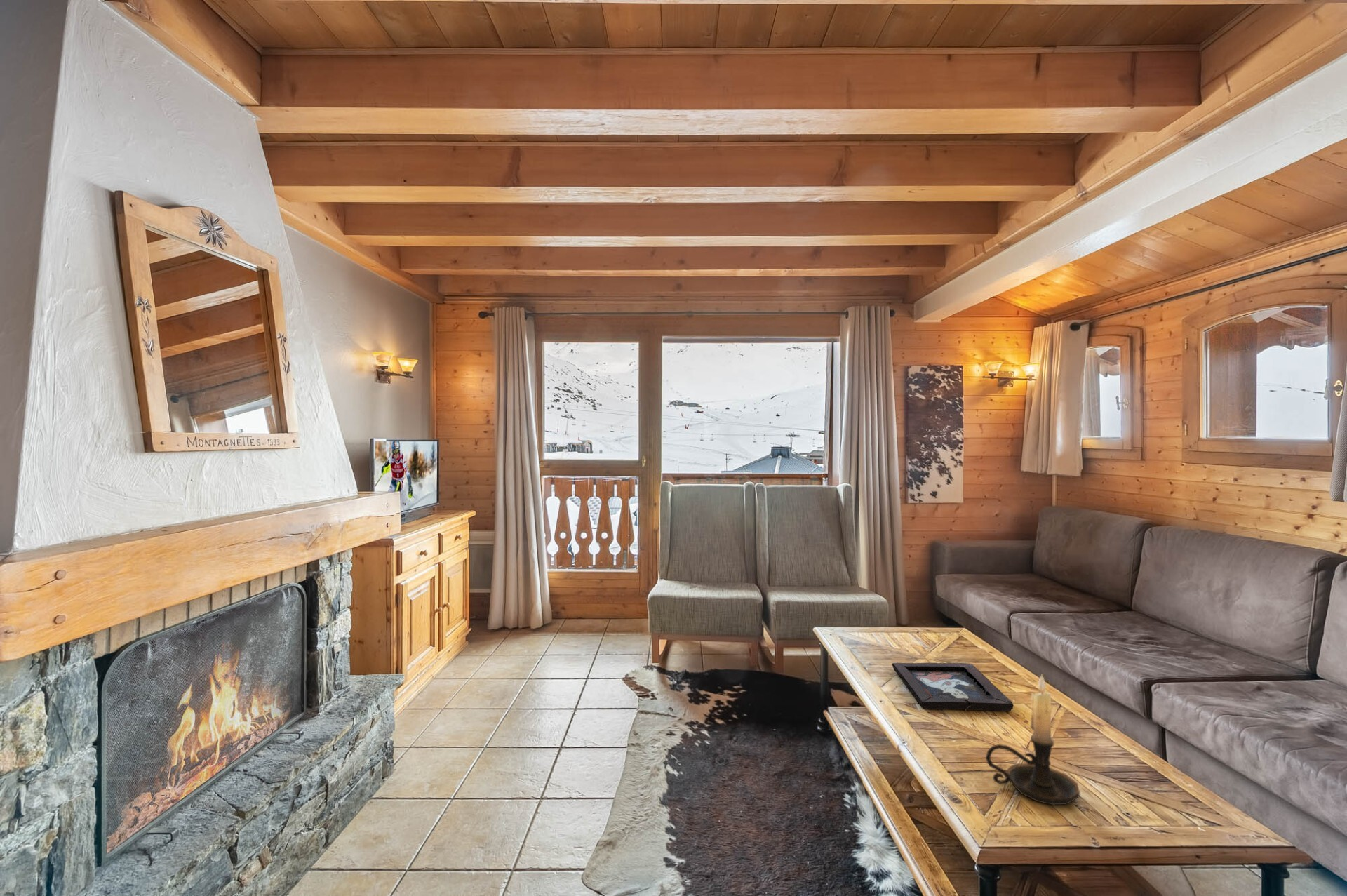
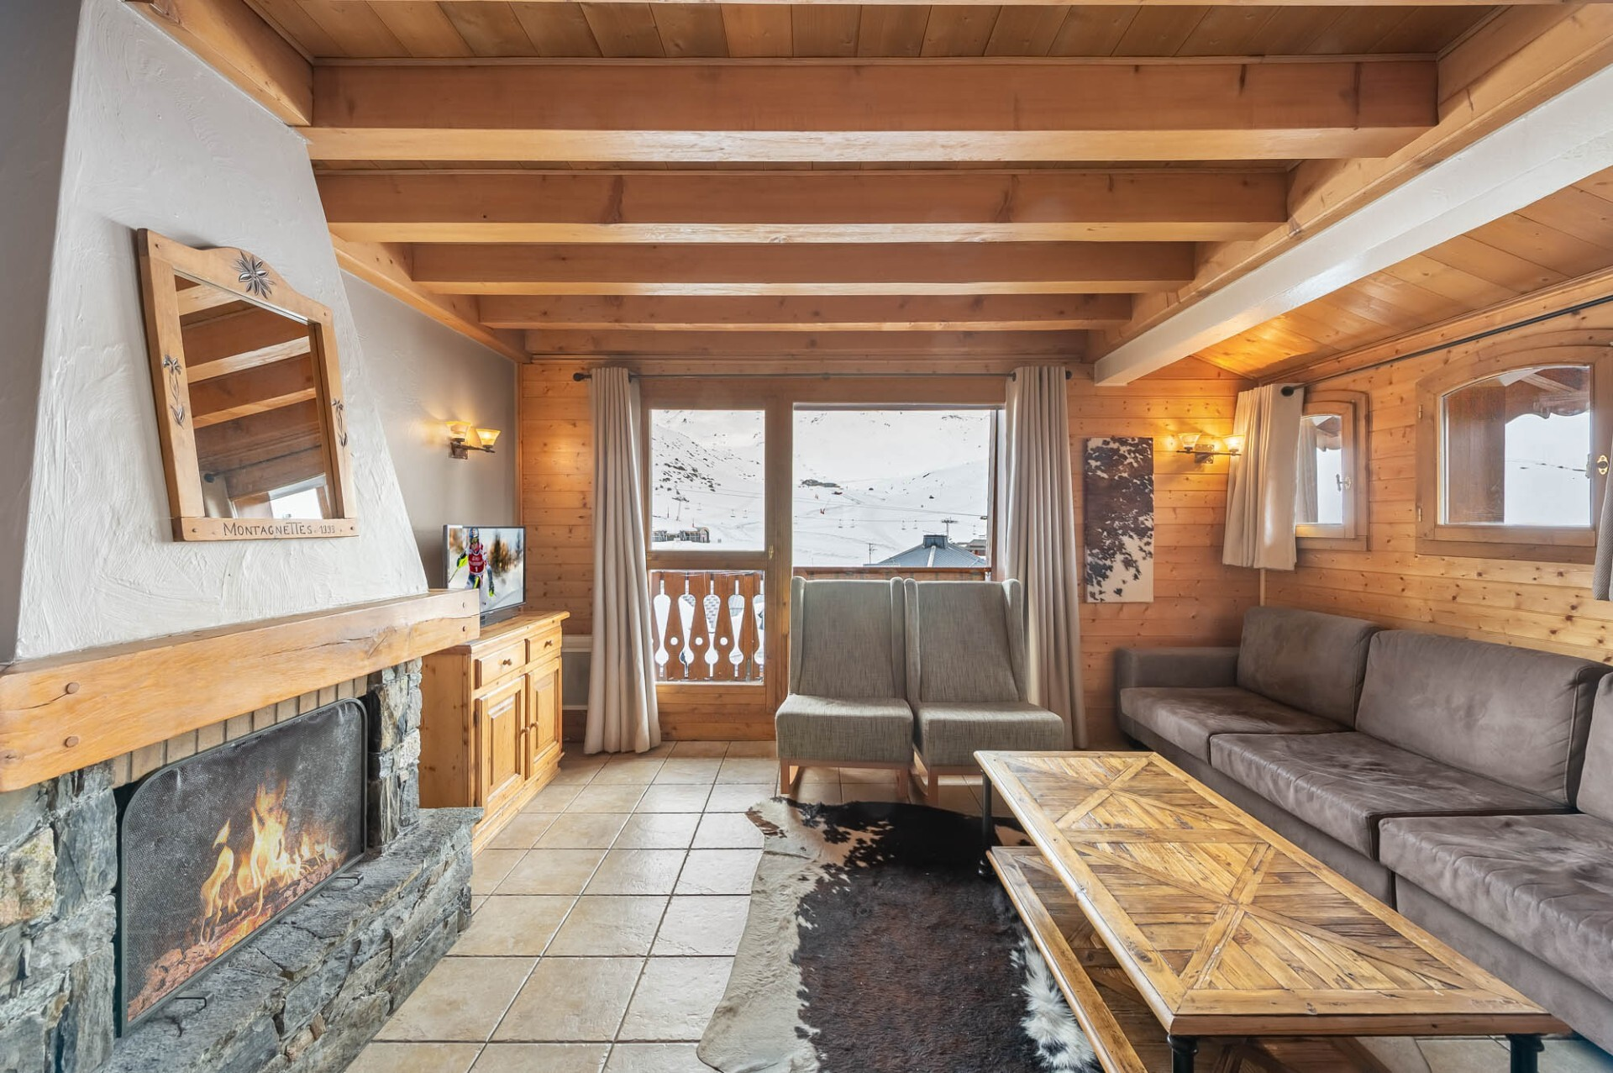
- decorative tray [892,662,1014,711]
- candle holder [985,674,1080,806]
